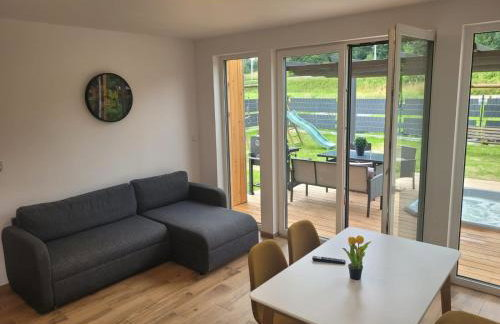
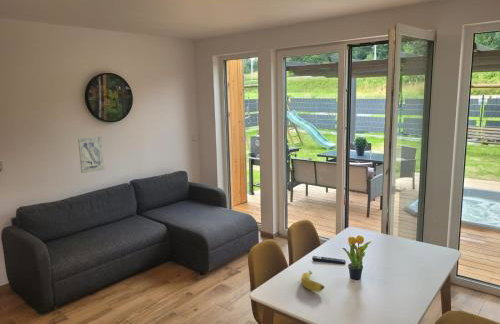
+ wall art [77,135,105,174]
+ banana [300,269,326,293]
